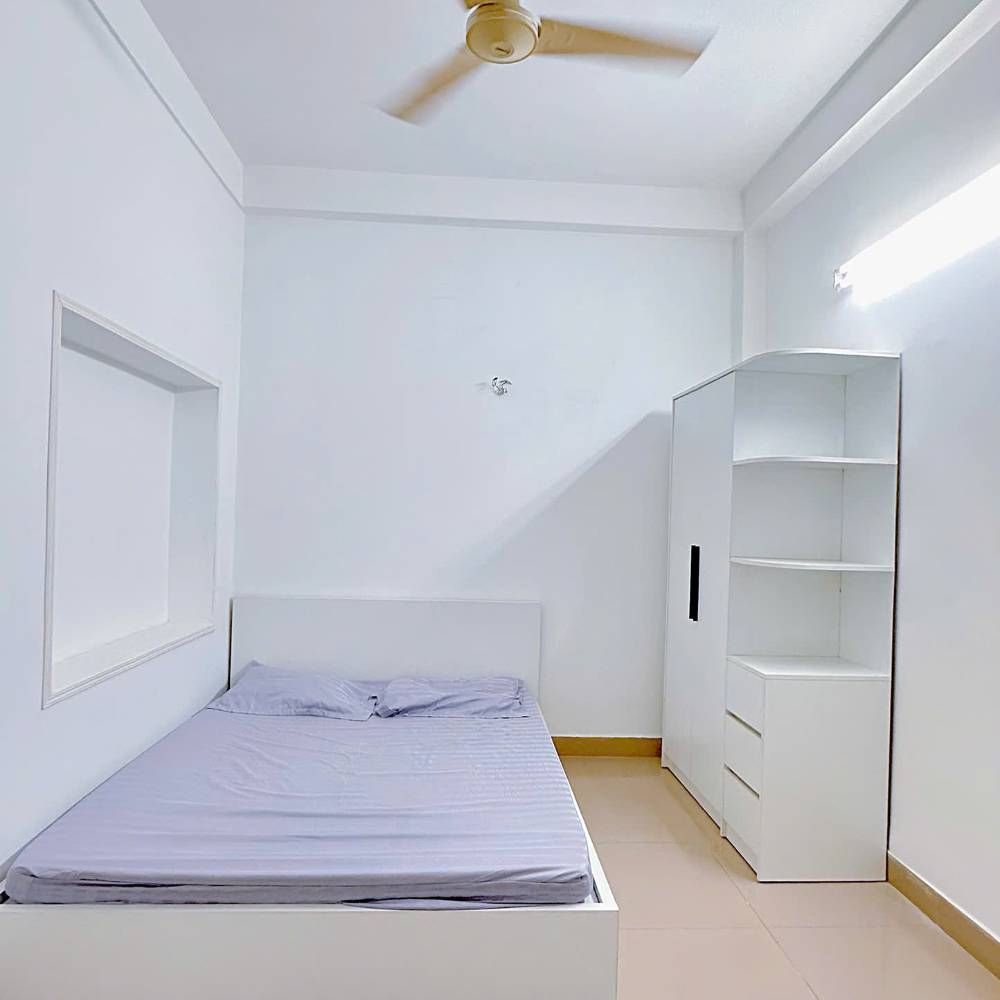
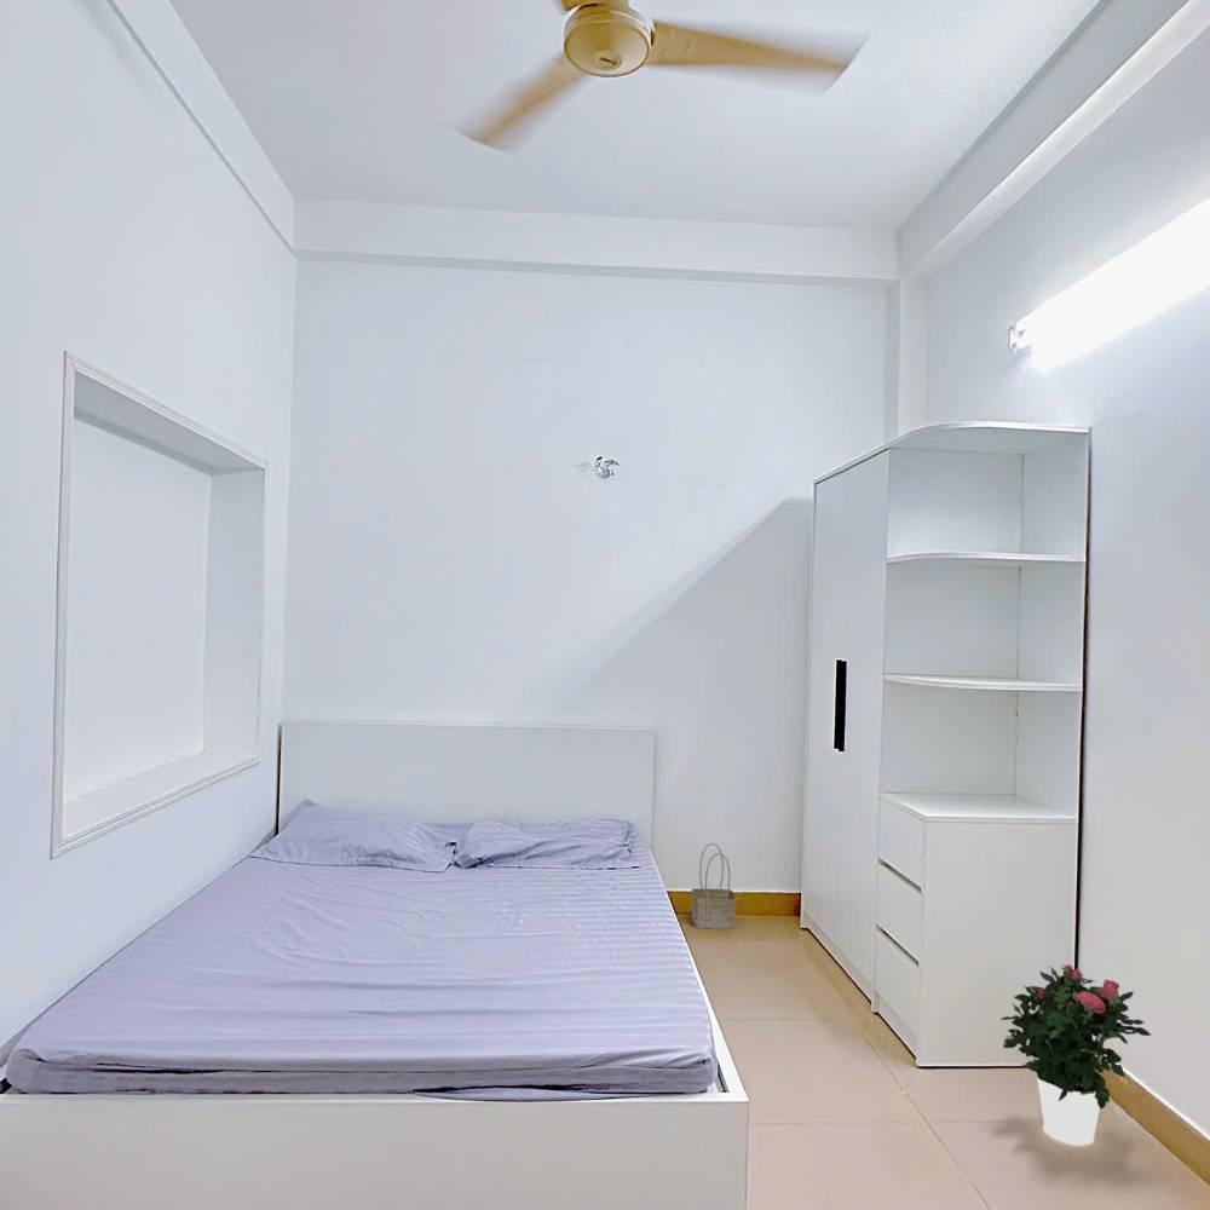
+ basket [691,842,737,930]
+ potted flower [999,963,1152,1147]
